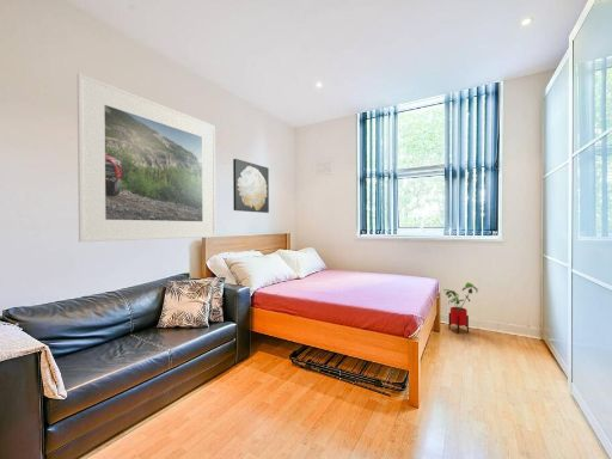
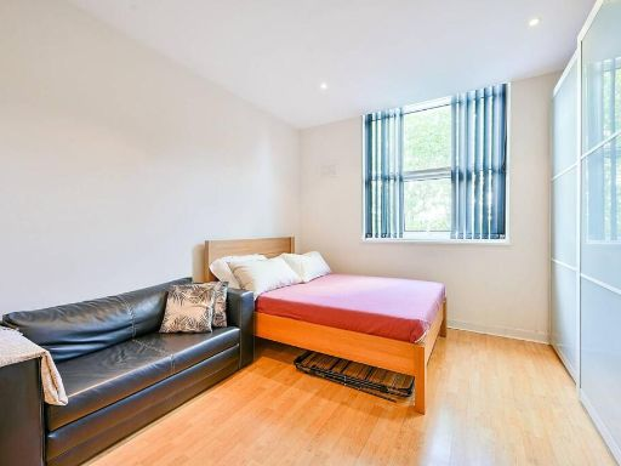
- house plant [442,281,479,335]
- wall art [232,158,270,214]
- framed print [76,72,216,243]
